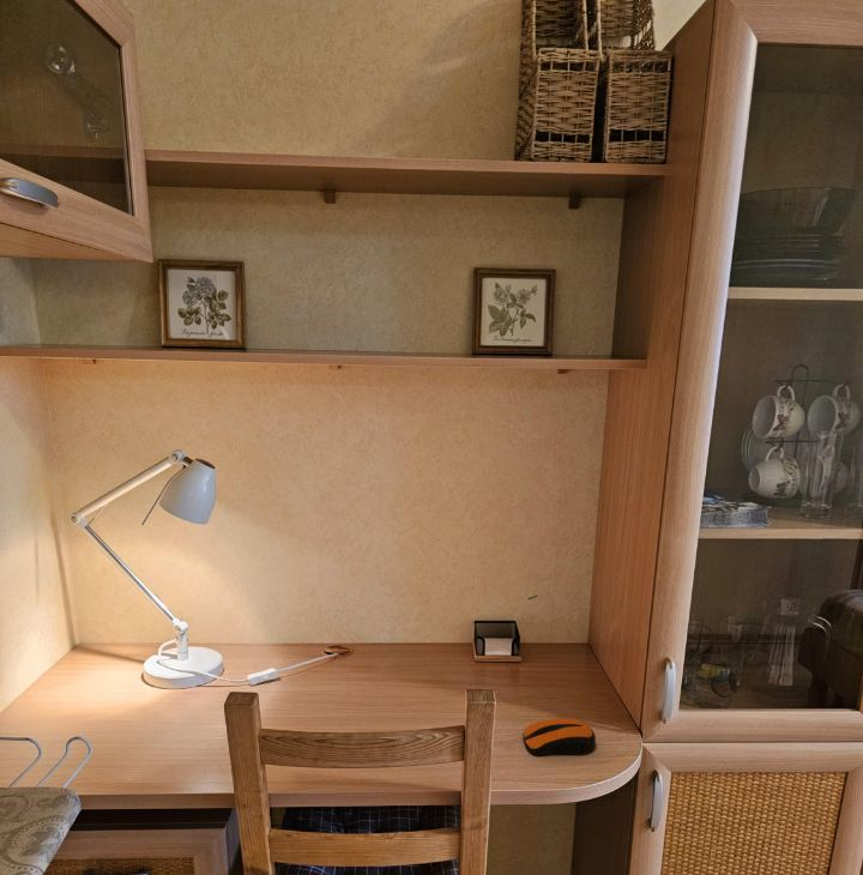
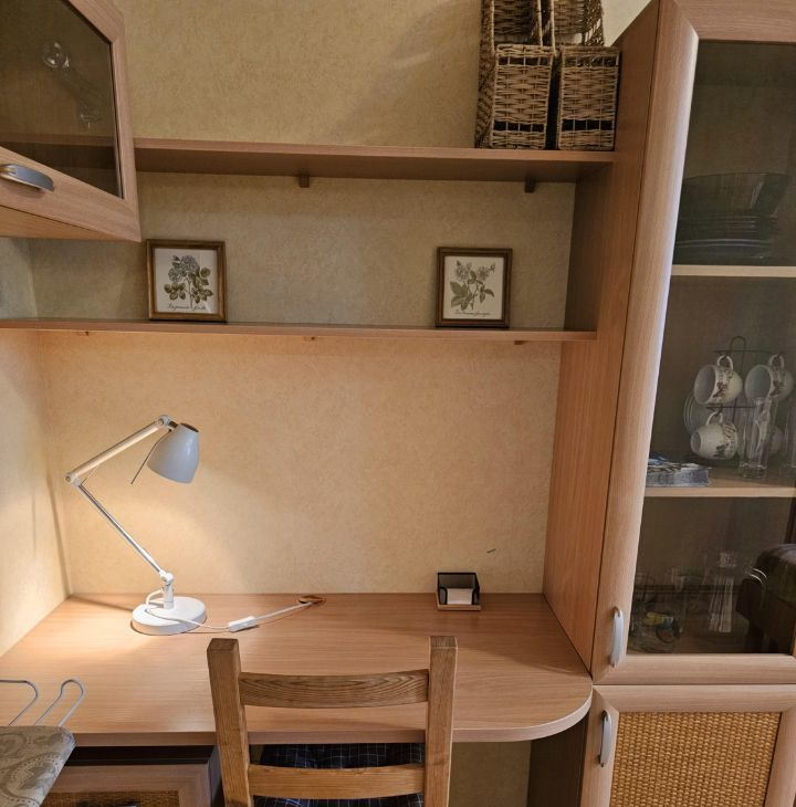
- computer mouse [521,717,597,756]
